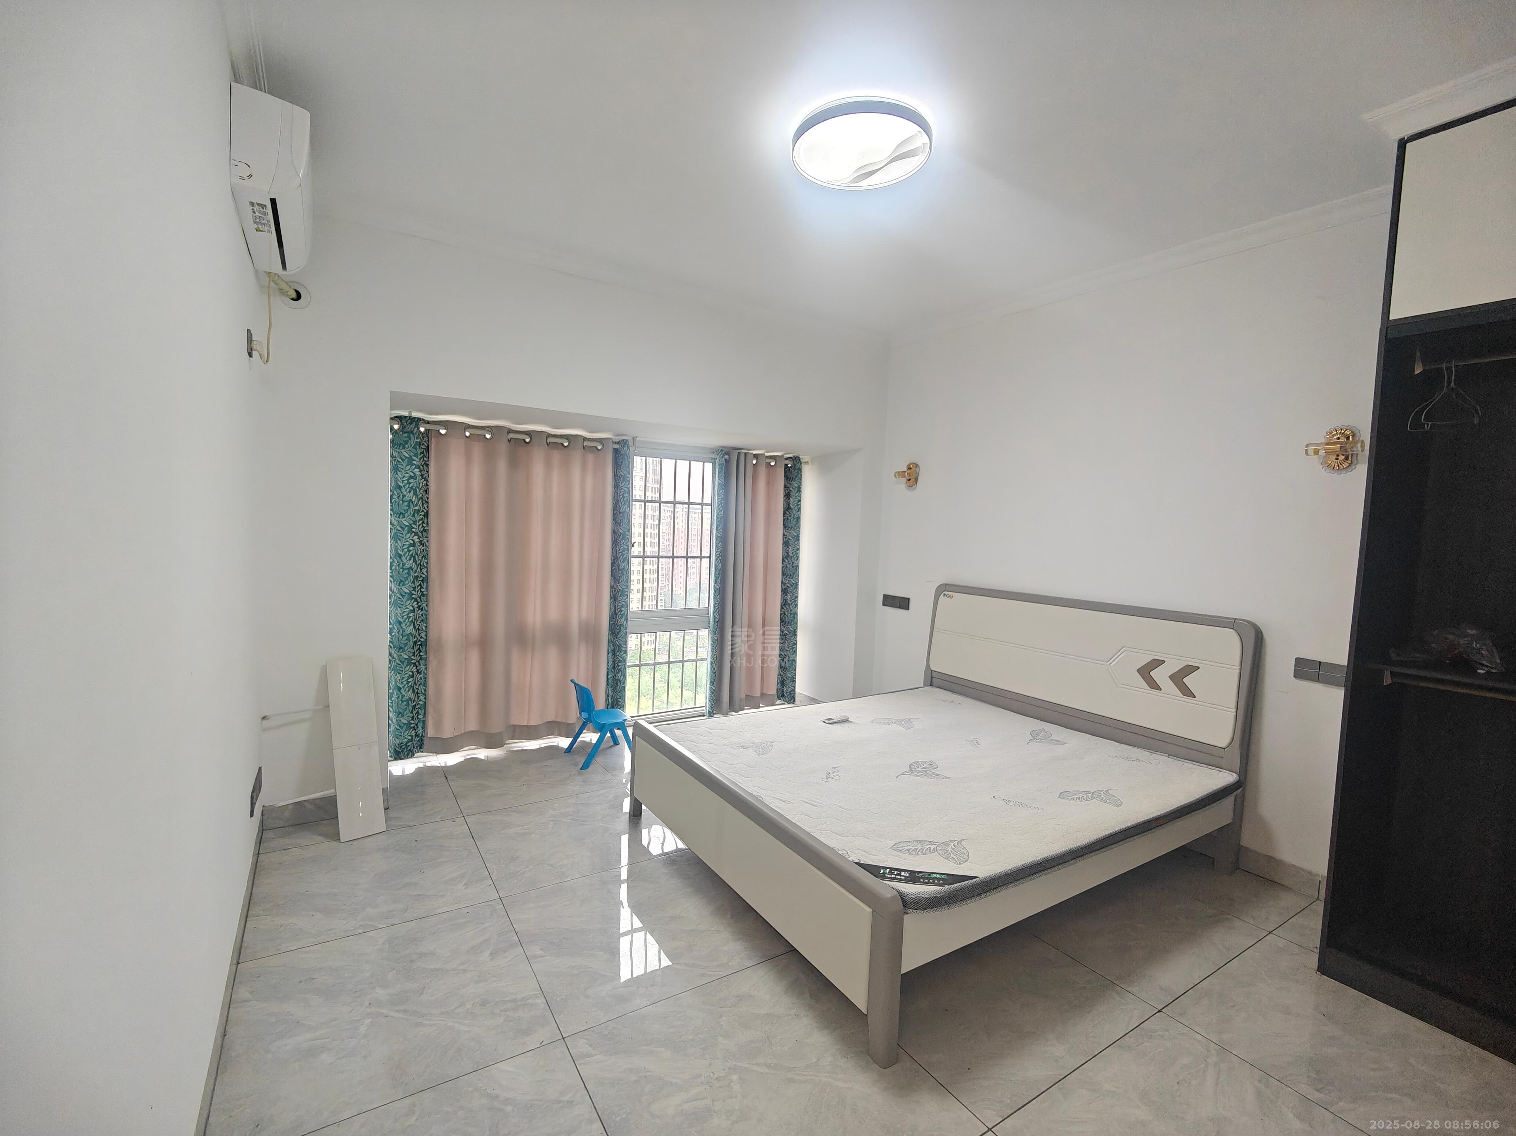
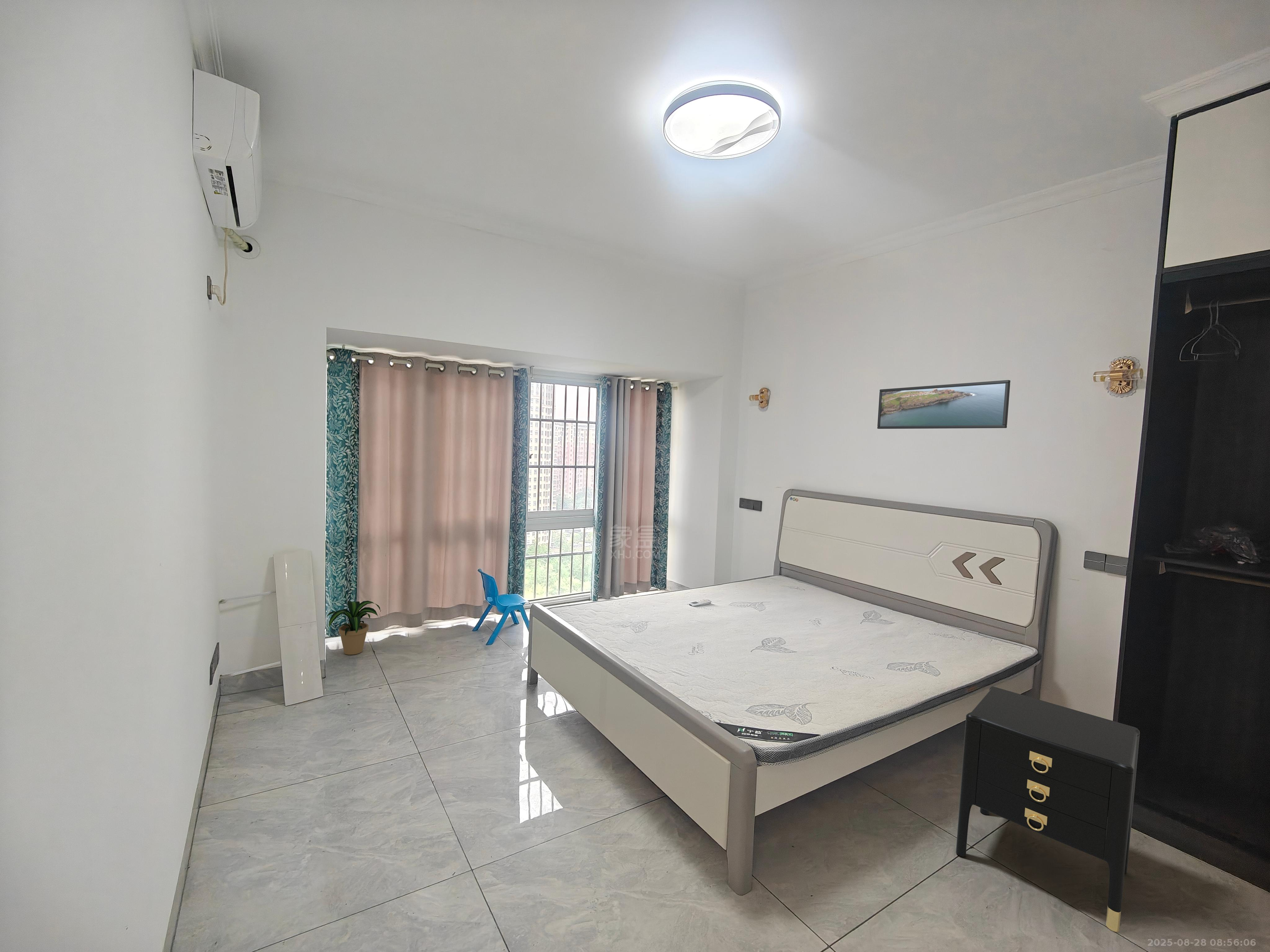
+ potted plant [326,601,380,655]
+ nightstand [956,686,1140,932]
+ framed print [877,380,1010,429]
